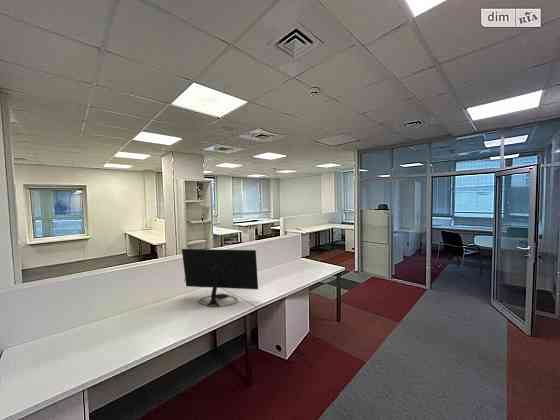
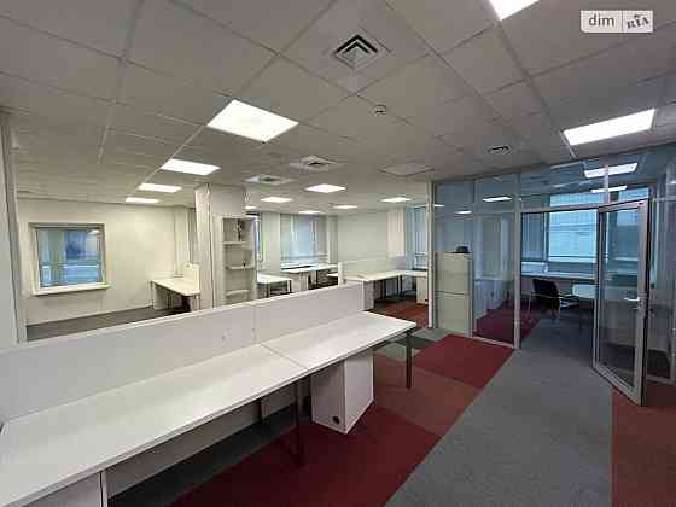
- computer monitor [181,248,259,308]
